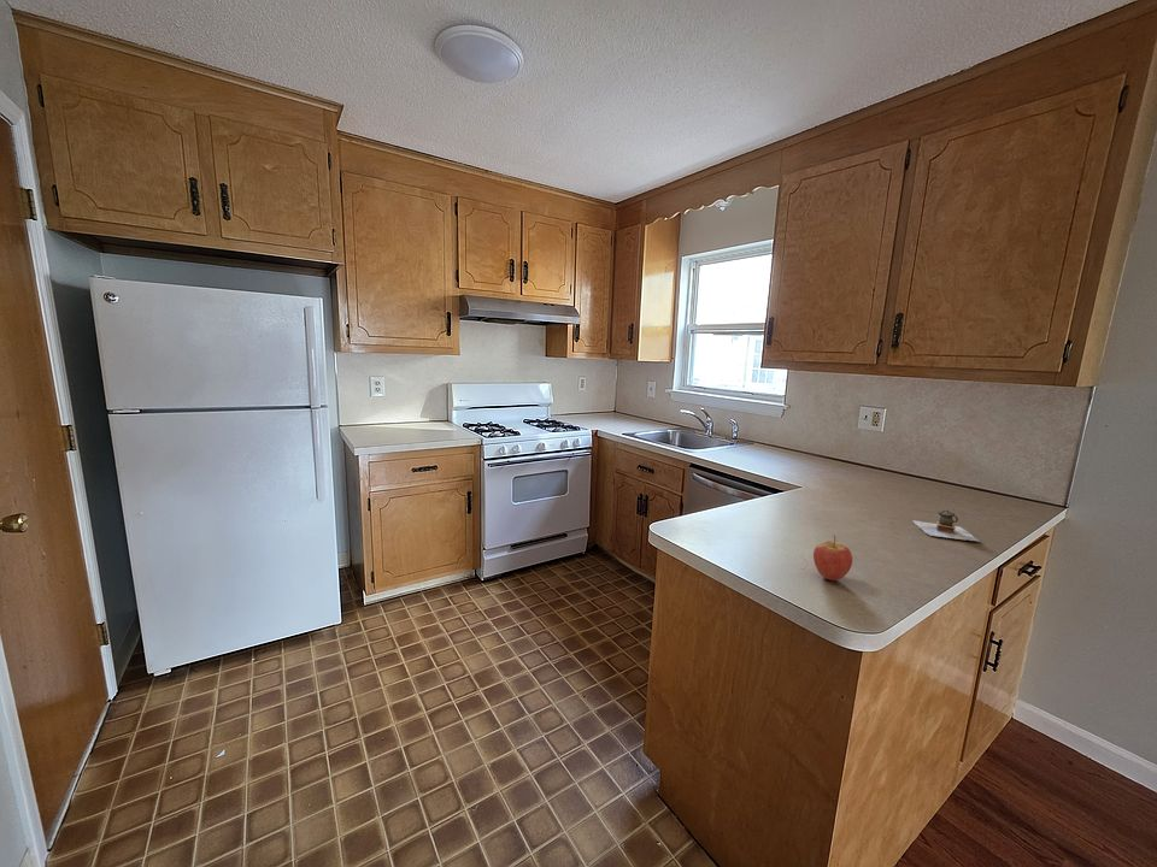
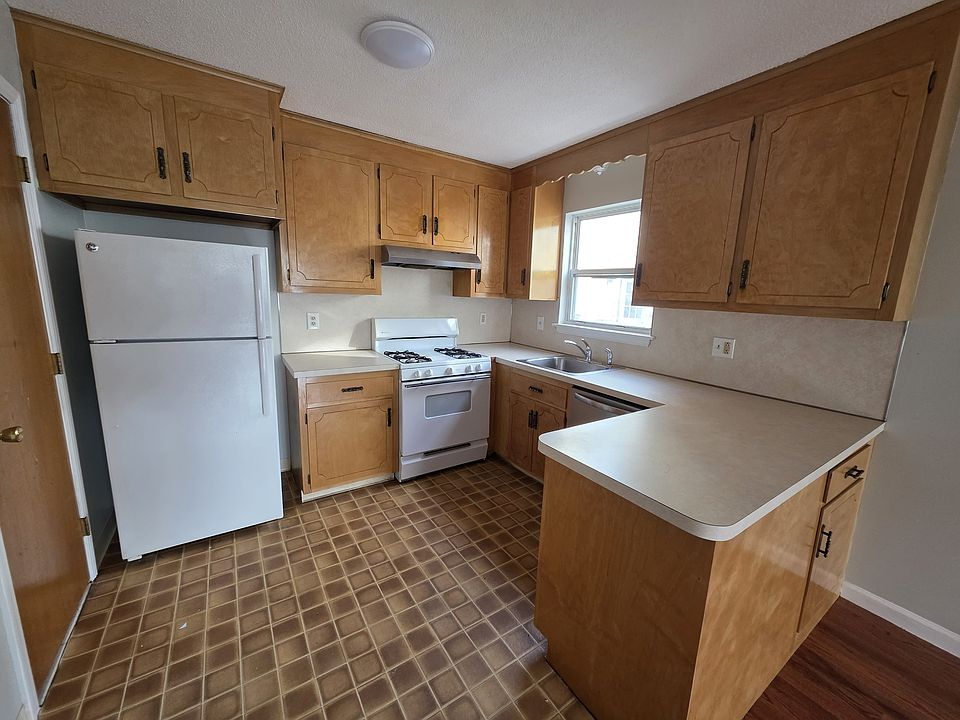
- teapot [912,508,981,543]
- fruit [812,535,853,582]
